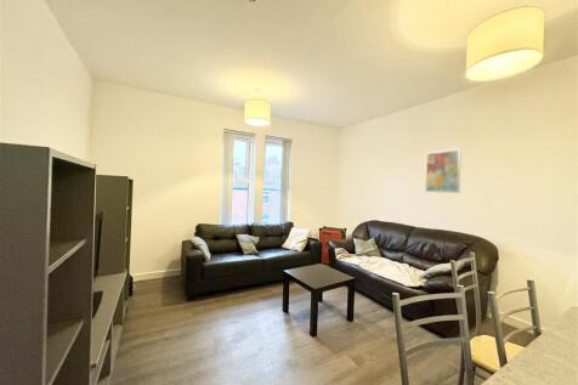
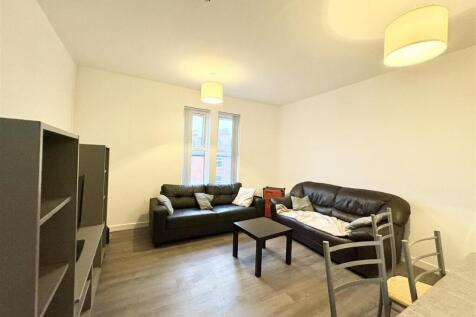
- wall art [424,147,463,194]
